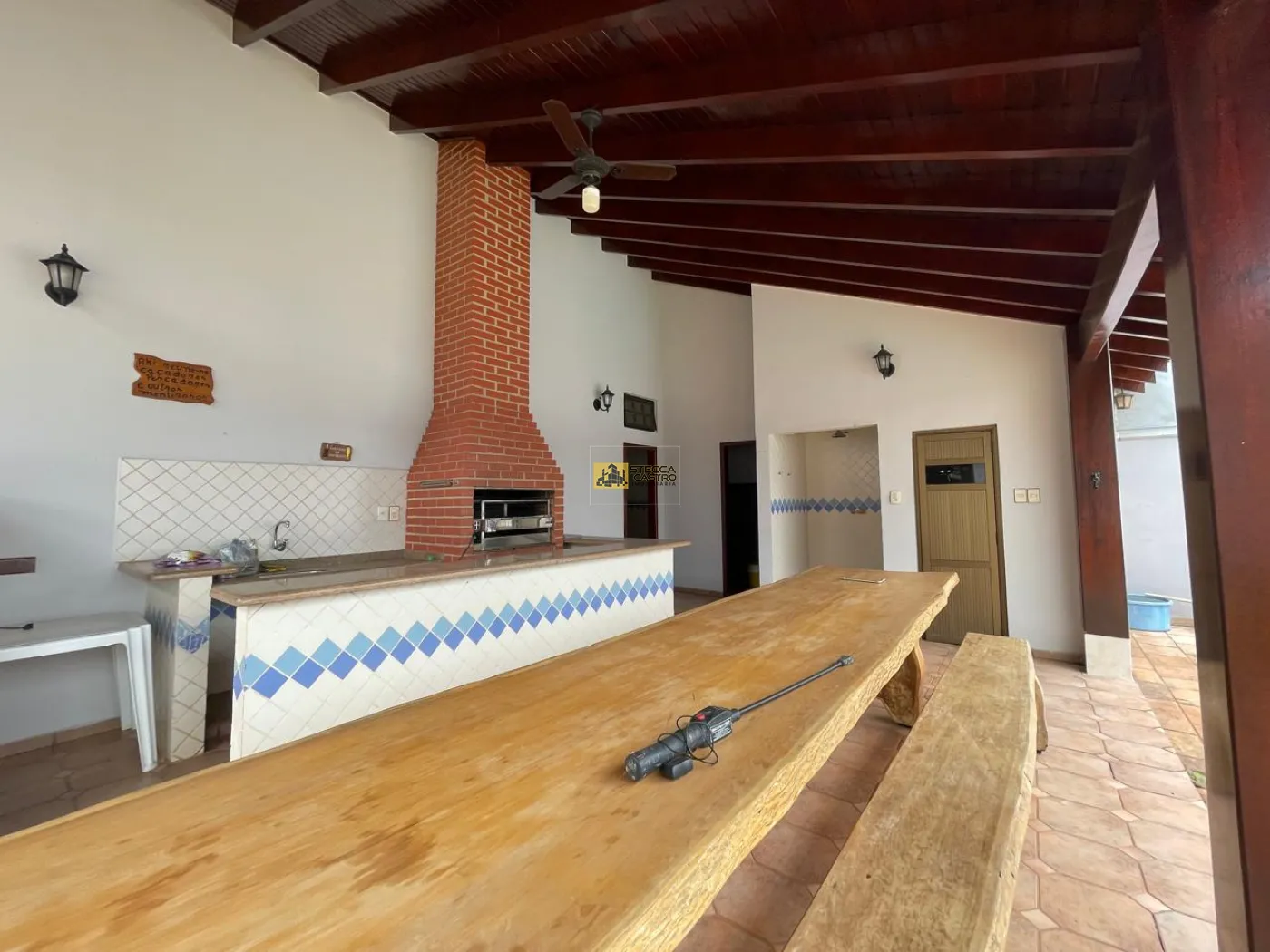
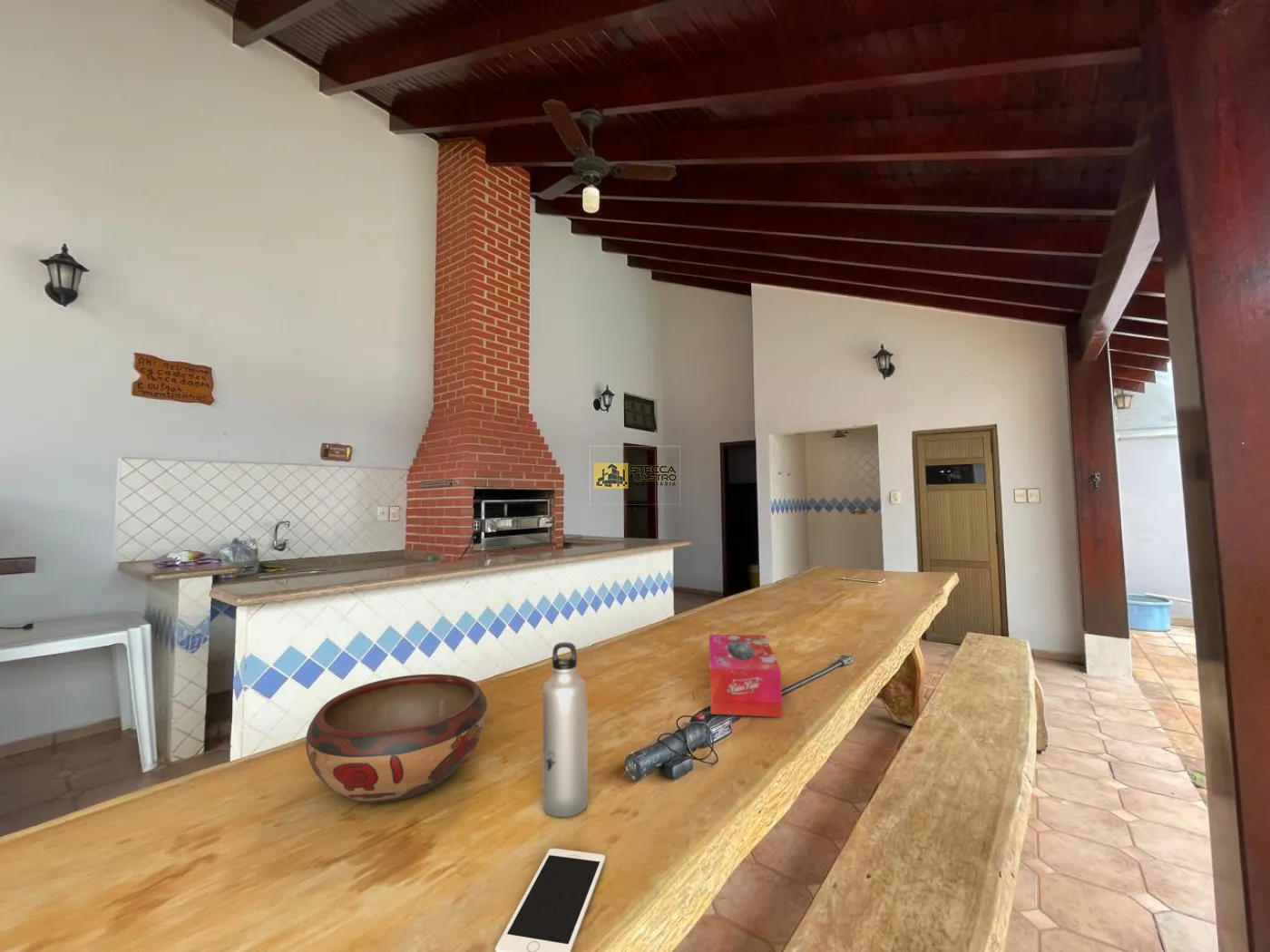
+ decorative bowl [305,673,489,804]
+ cell phone [494,848,606,952]
+ water bottle [542,641,589,819]
+ tissue box [708,634,783,718]
